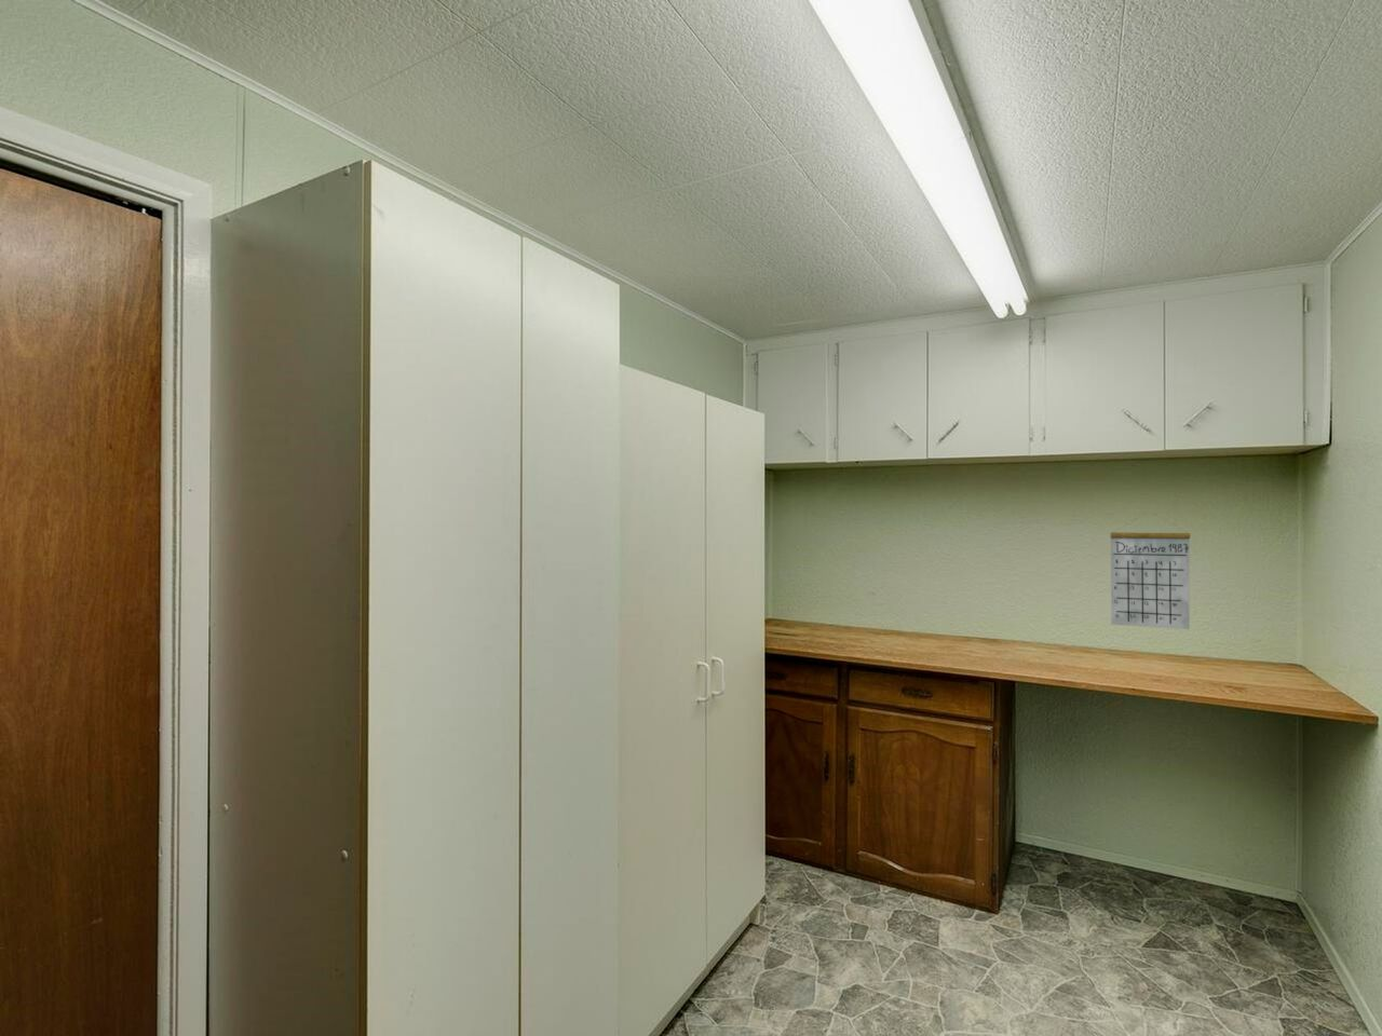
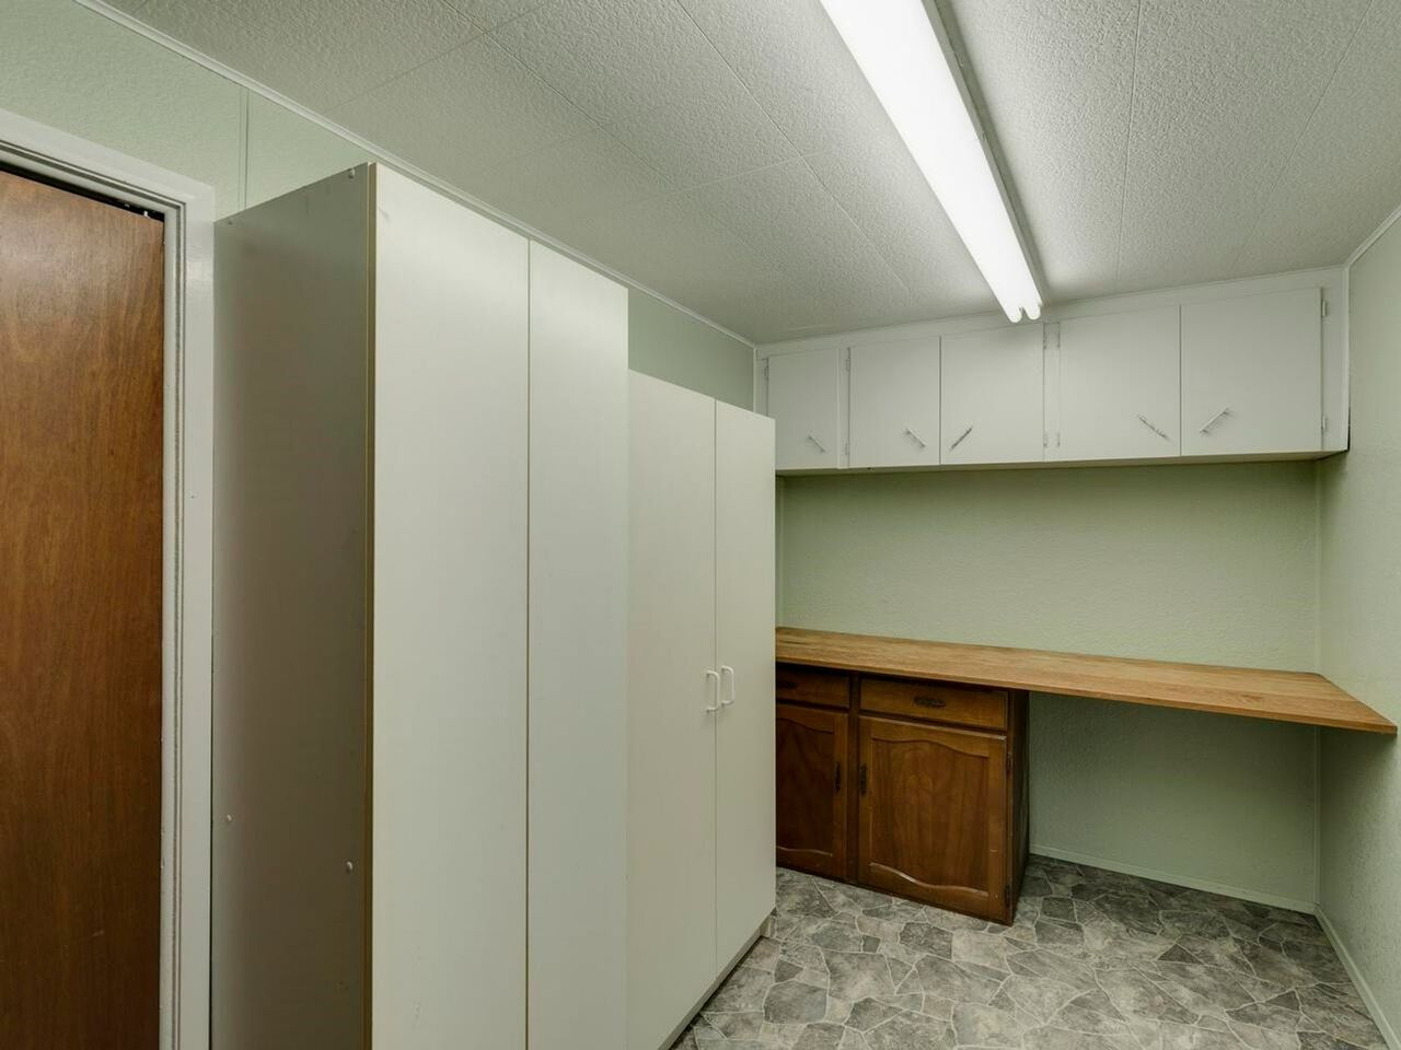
- calendar [1110,511,1190,630]
